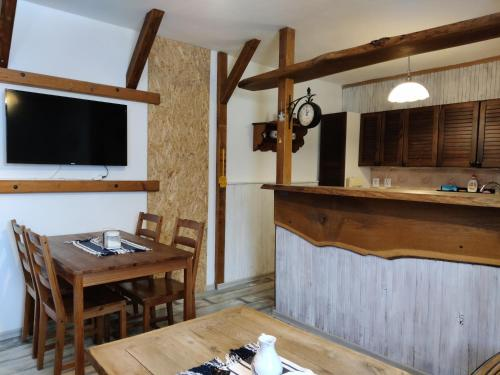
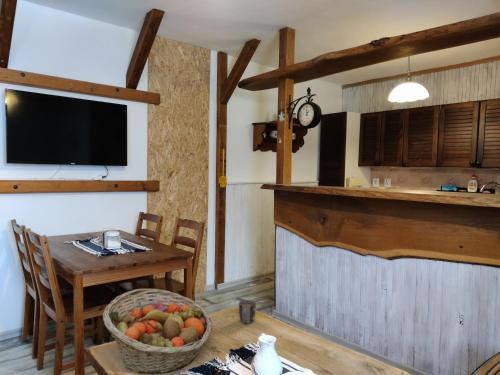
+ mug [238,299,257,324]
+ fruit basket [102,288,213,375]
